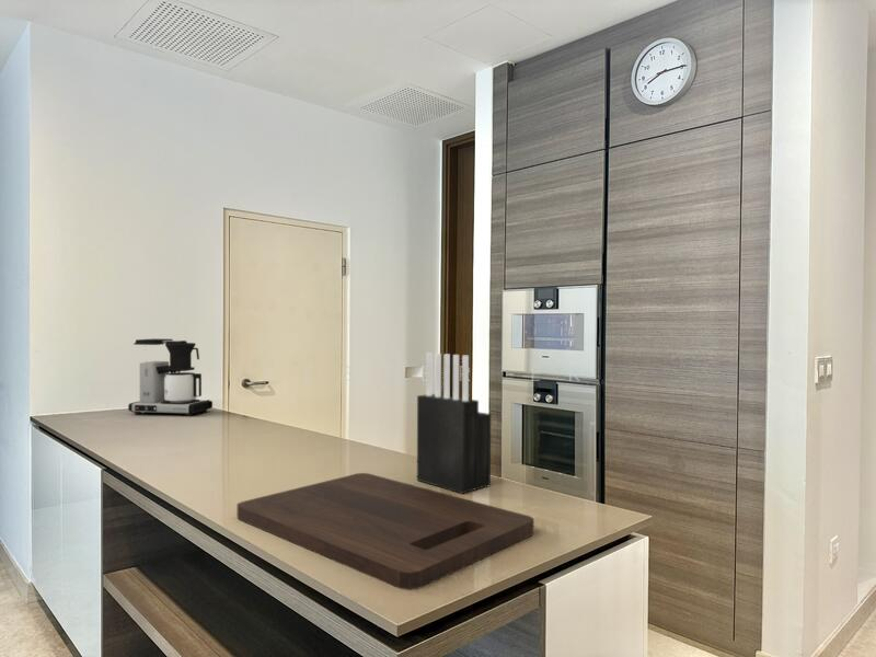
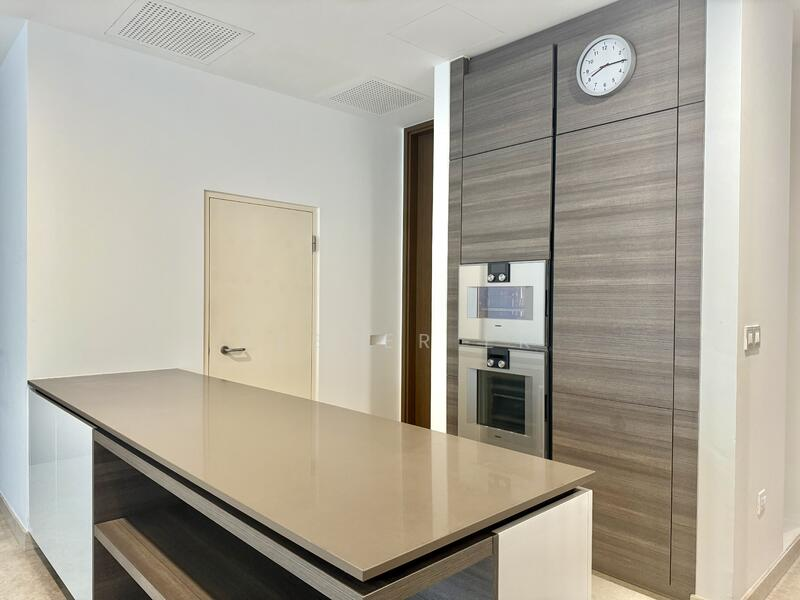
- coffee maker [127,337,214,417]
- knife block [416,351,492,495]
- cutting board [237,472,535,591]
